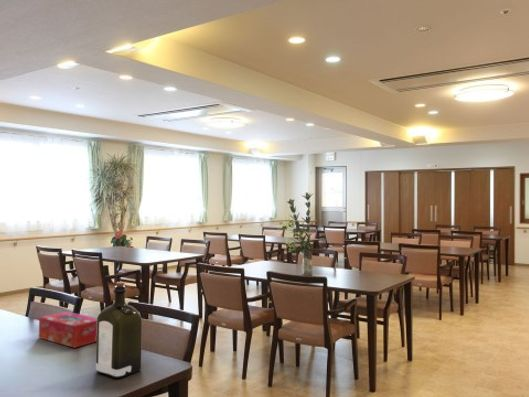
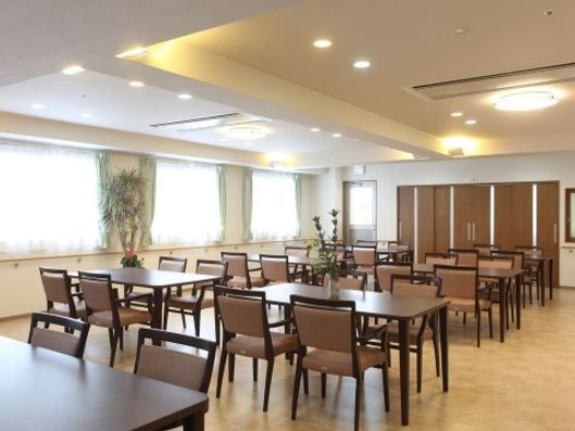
- tissue box [38,311,97,349]
- liquor [95,281,143,379]
